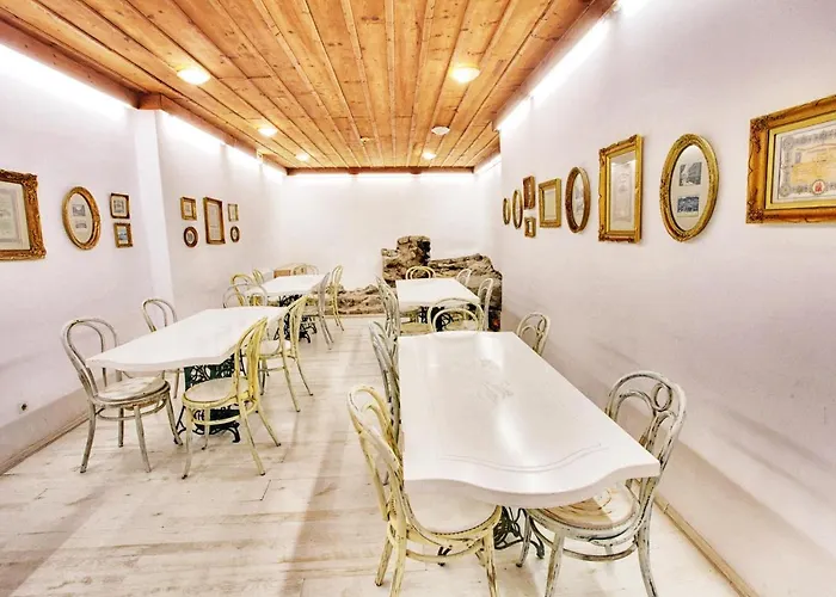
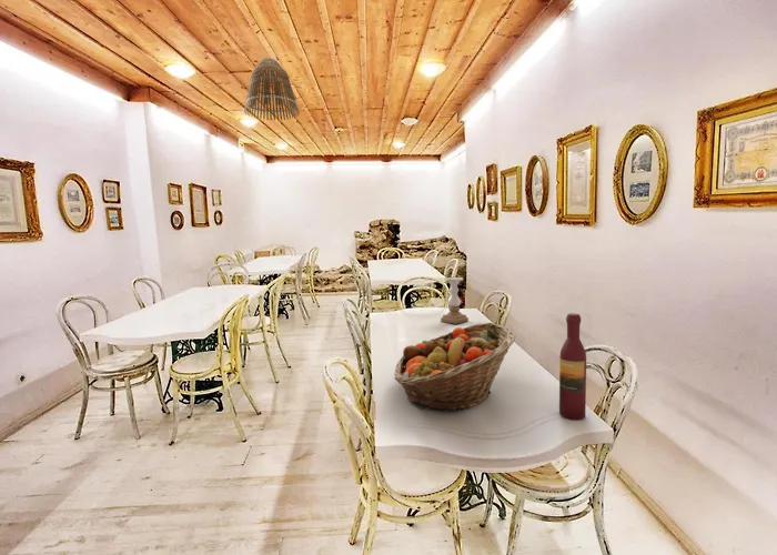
+ fruit basket [393,322,517,414]
+ lamp shade [243,57,301,122]
+ wine bottle [558,312,587,421]
+ candle holder [440,276,470,325]
